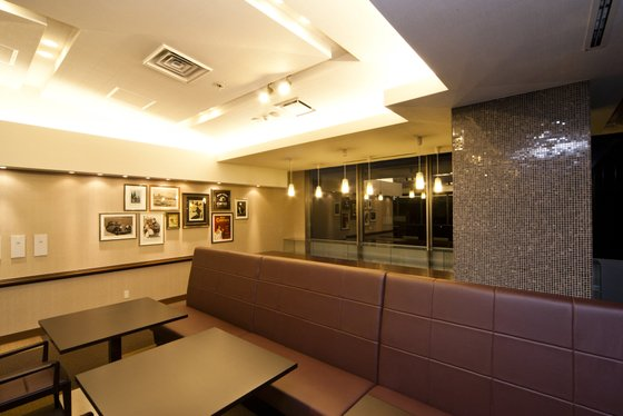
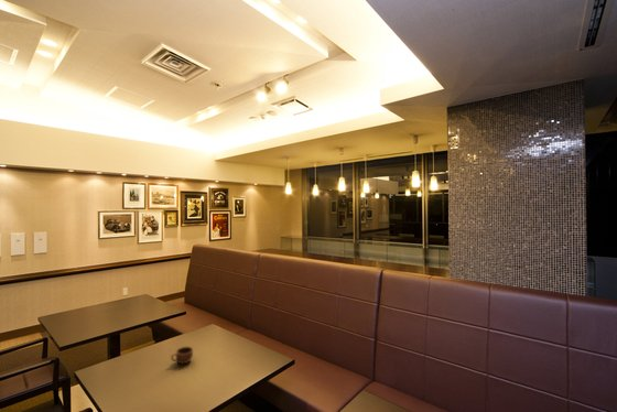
+ mug [170,346,194,366]
